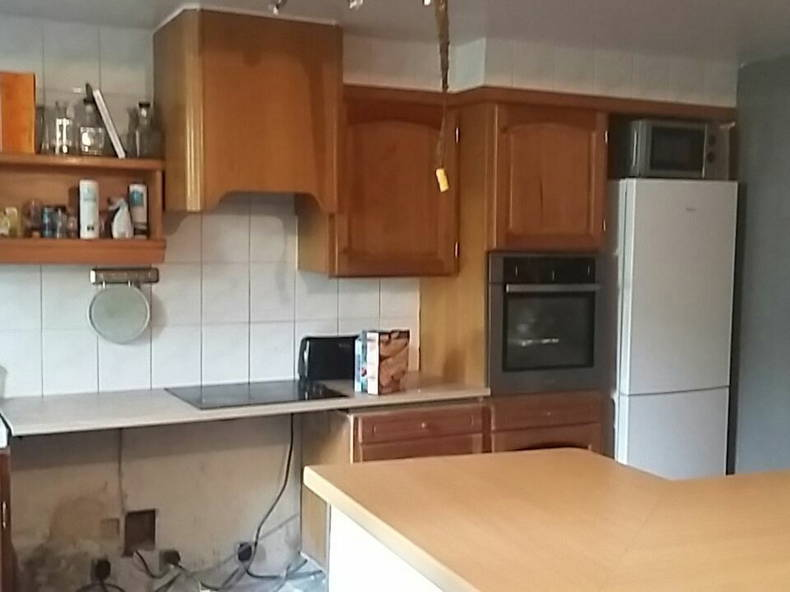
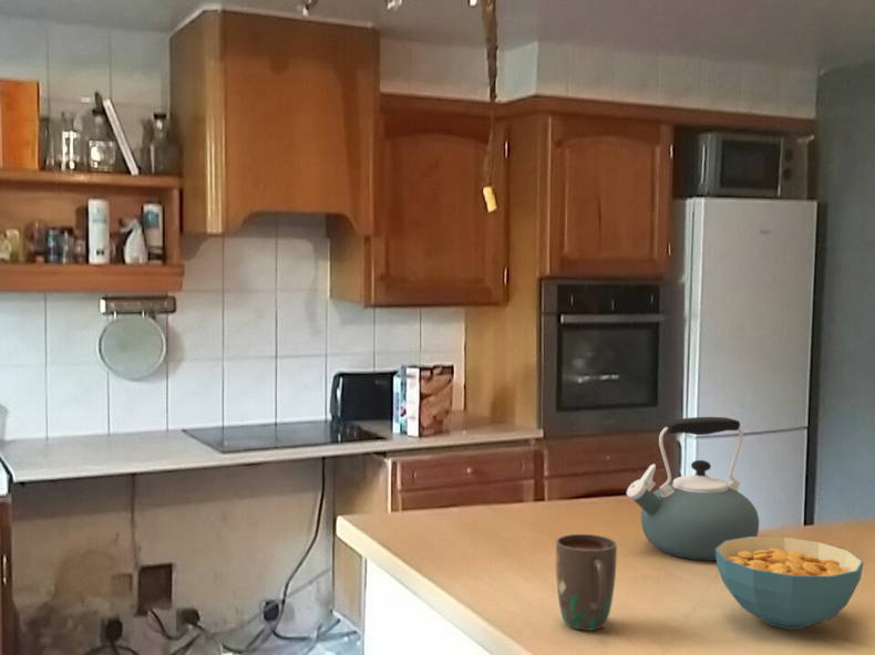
+ kettle [626,416,760,561]
+ mug [555,533,618,632]
+ cereal bowl [716,536,865,631]
